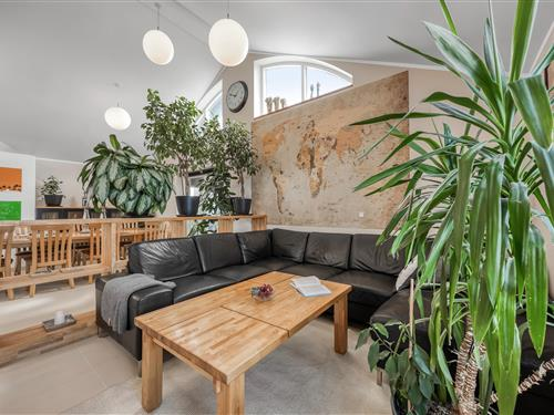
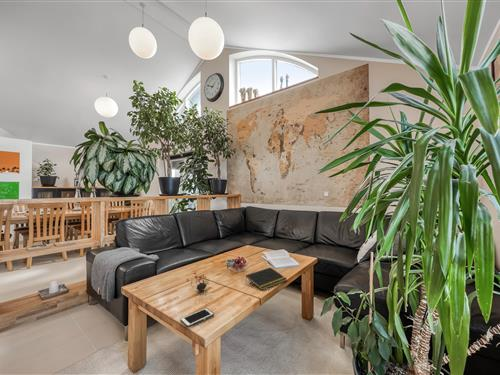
+ notepad [244,267,288,291]
+ teapot [186,266,210,291]
+ cell phone [179,307,215,328]
